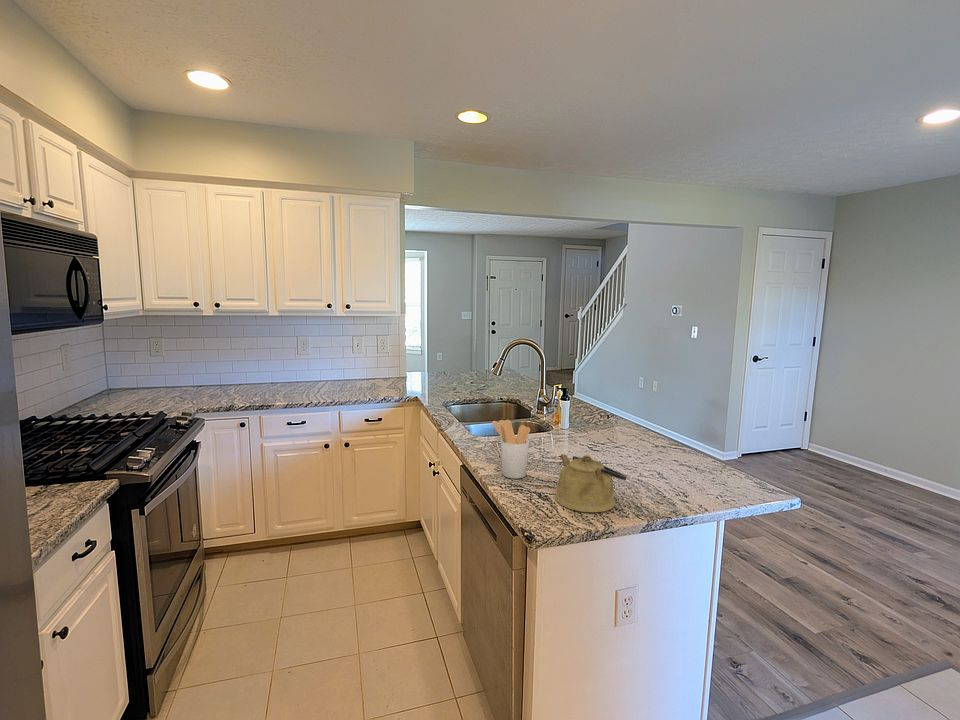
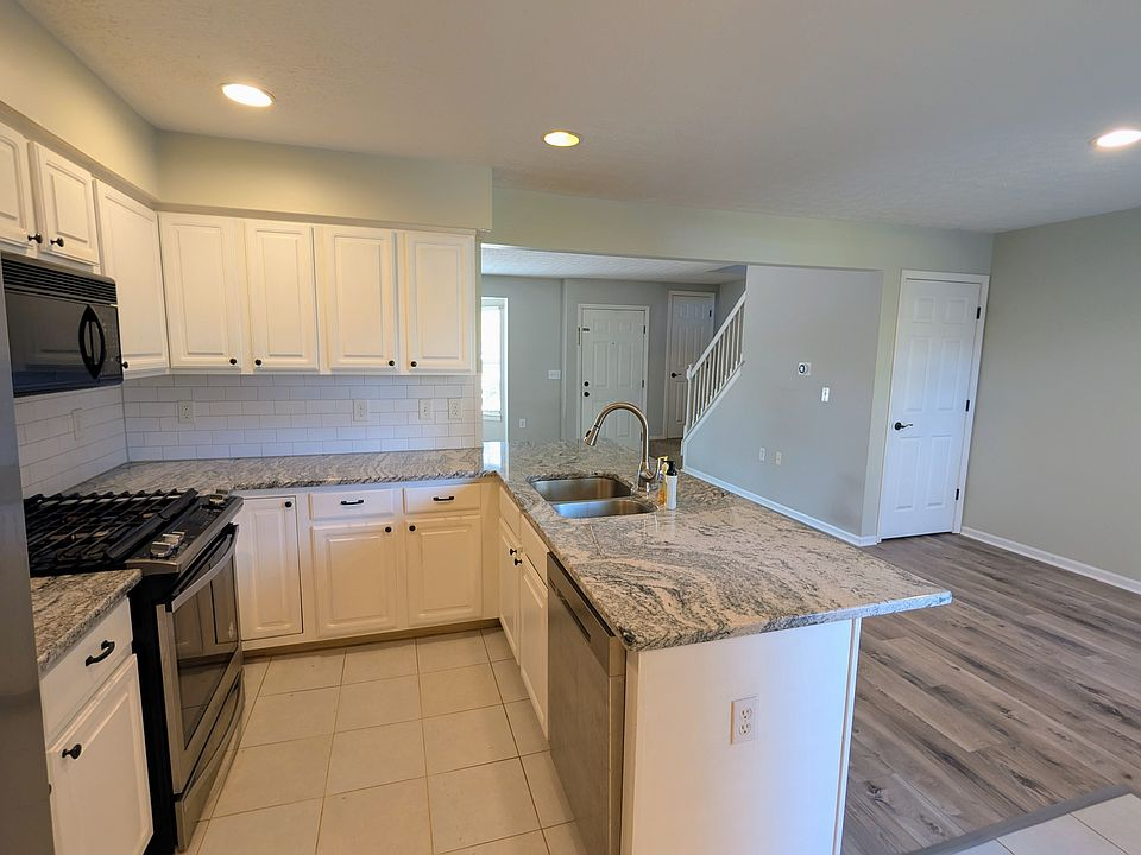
- utensil holder [491,419,531,479]
- kettle [554,453,628,513]
